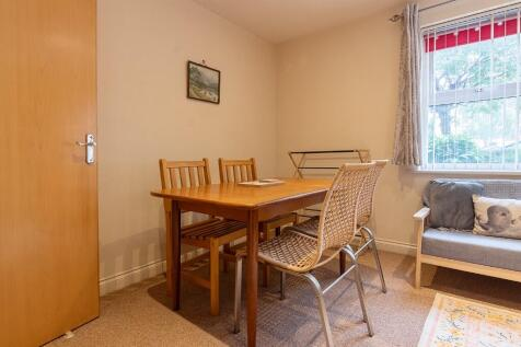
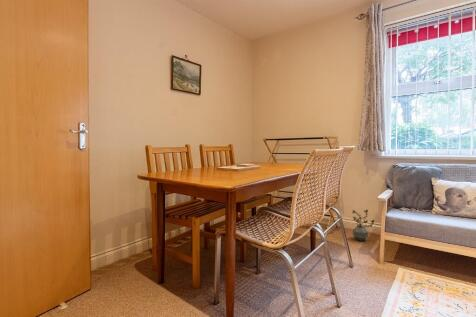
+ potted plant [352,208,375,242]
